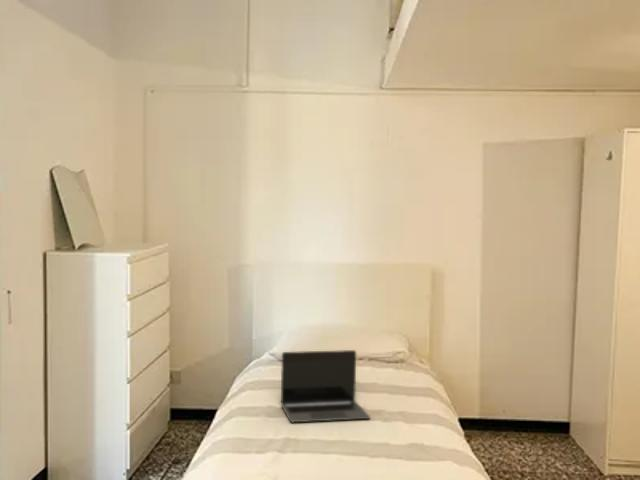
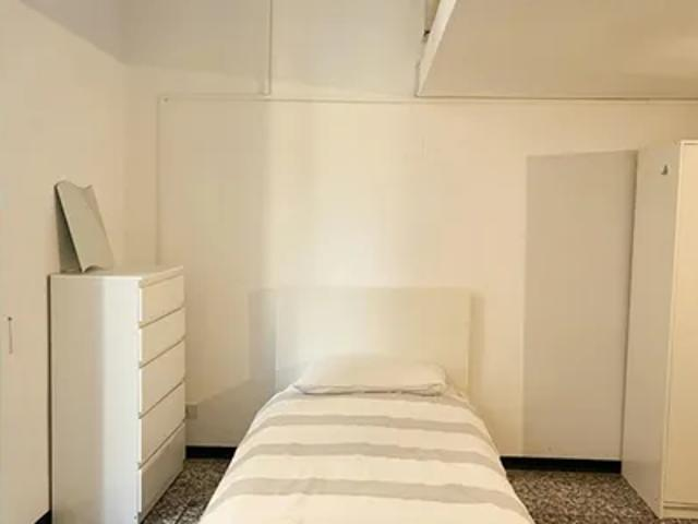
- laptop [280,349,371,423]
